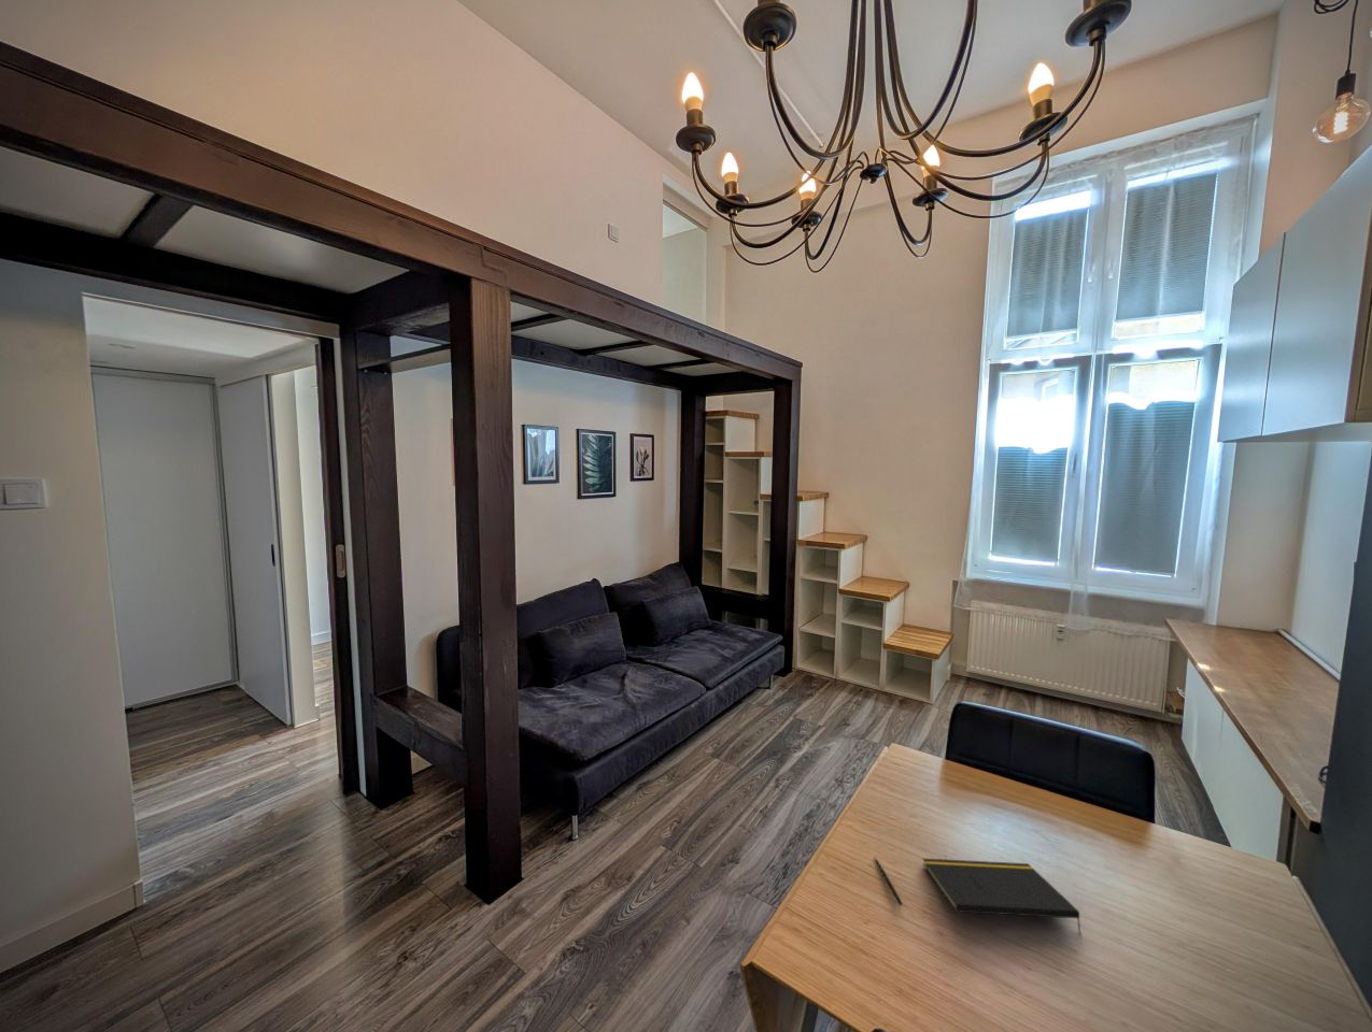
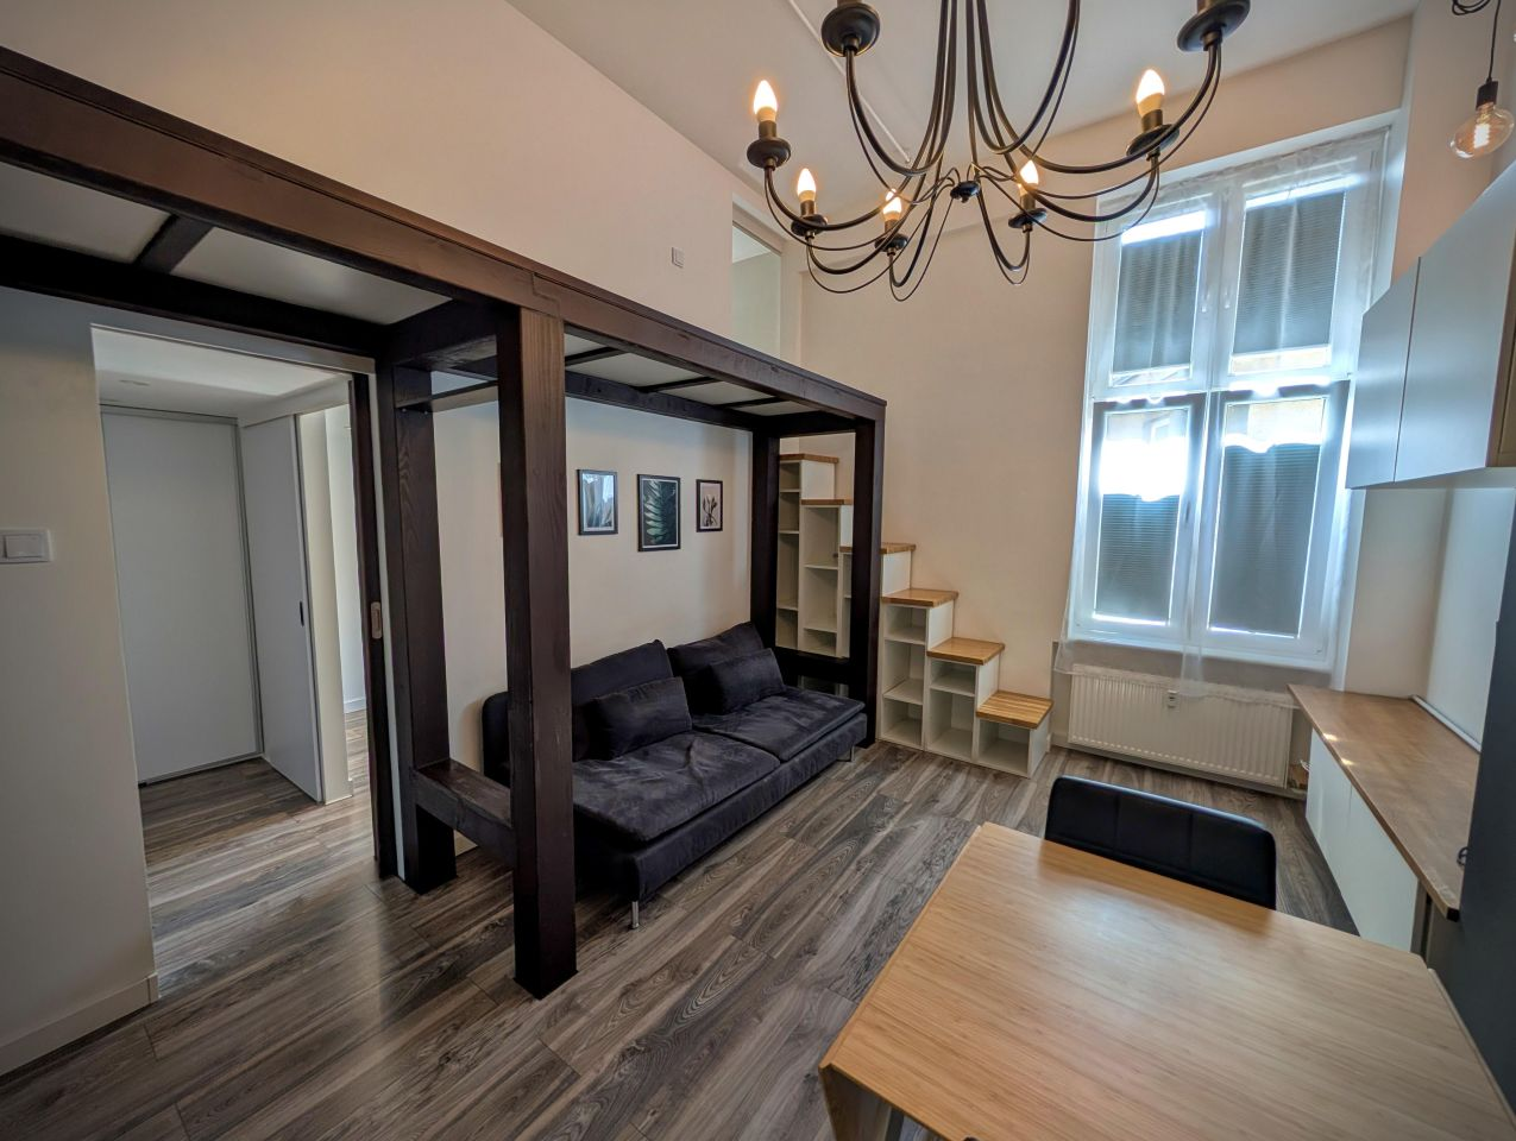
- notepad [922,857,1081,933]
- pen [874,856,903,906]
